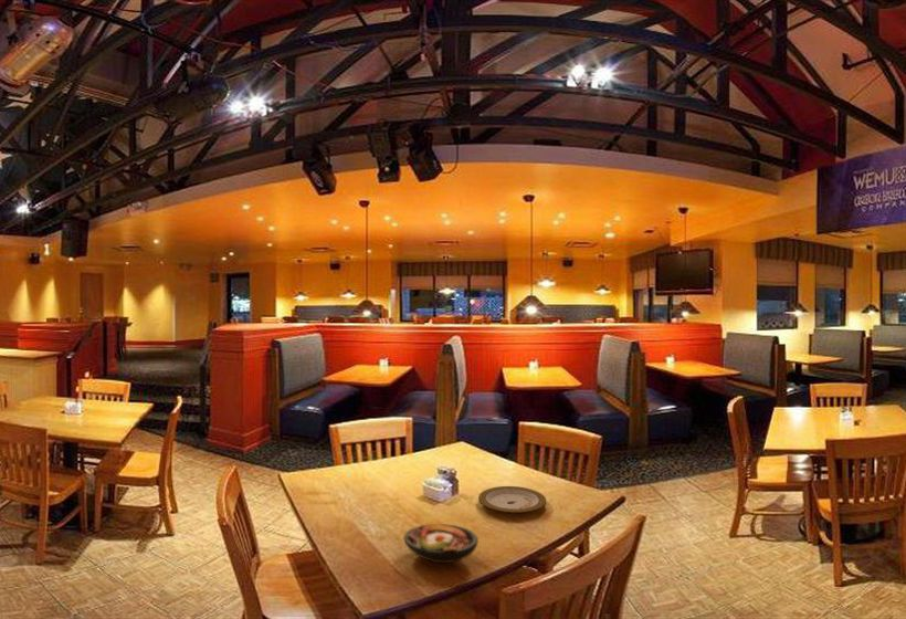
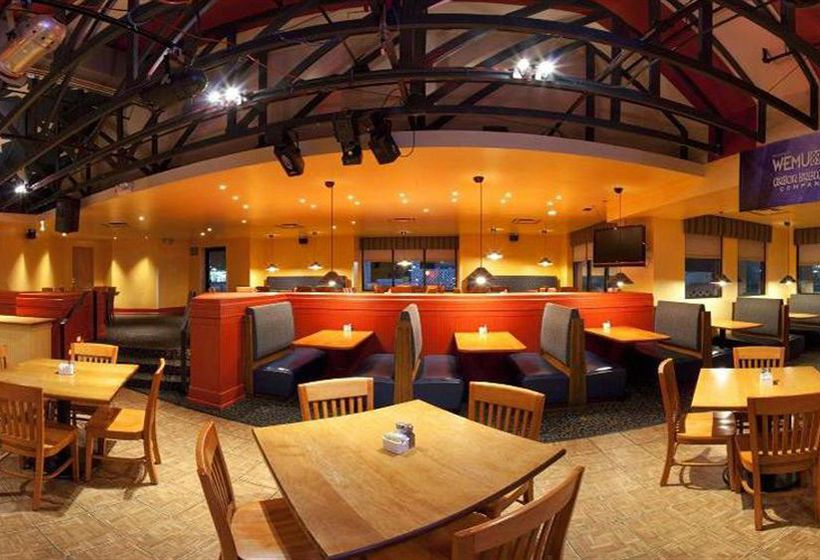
- plate [477,485,547,514]
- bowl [402,523,480,564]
